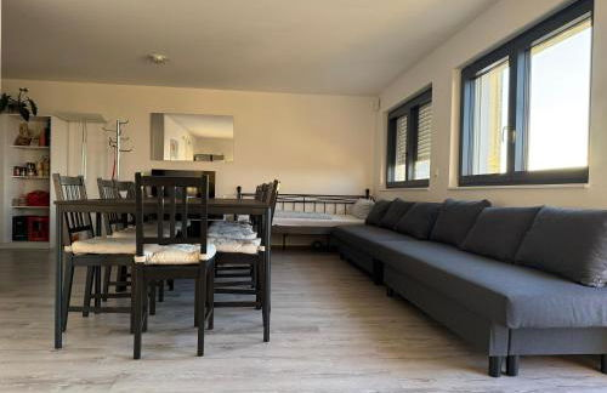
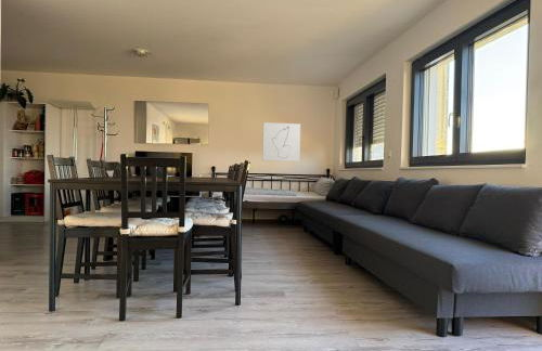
+ wall art [261,121,301,162]
